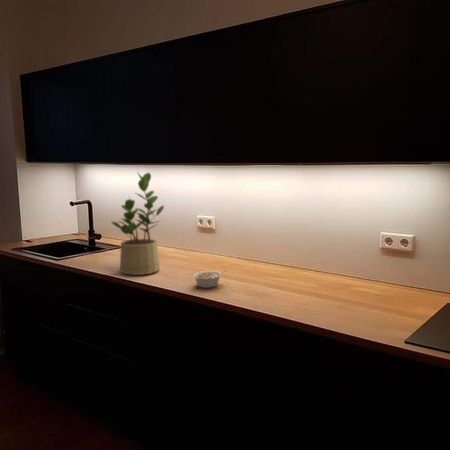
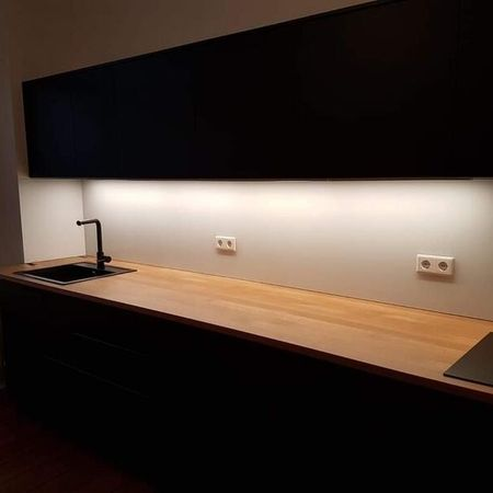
- legume [192,269,228,289]
- potted plant [110,171,165,276]
